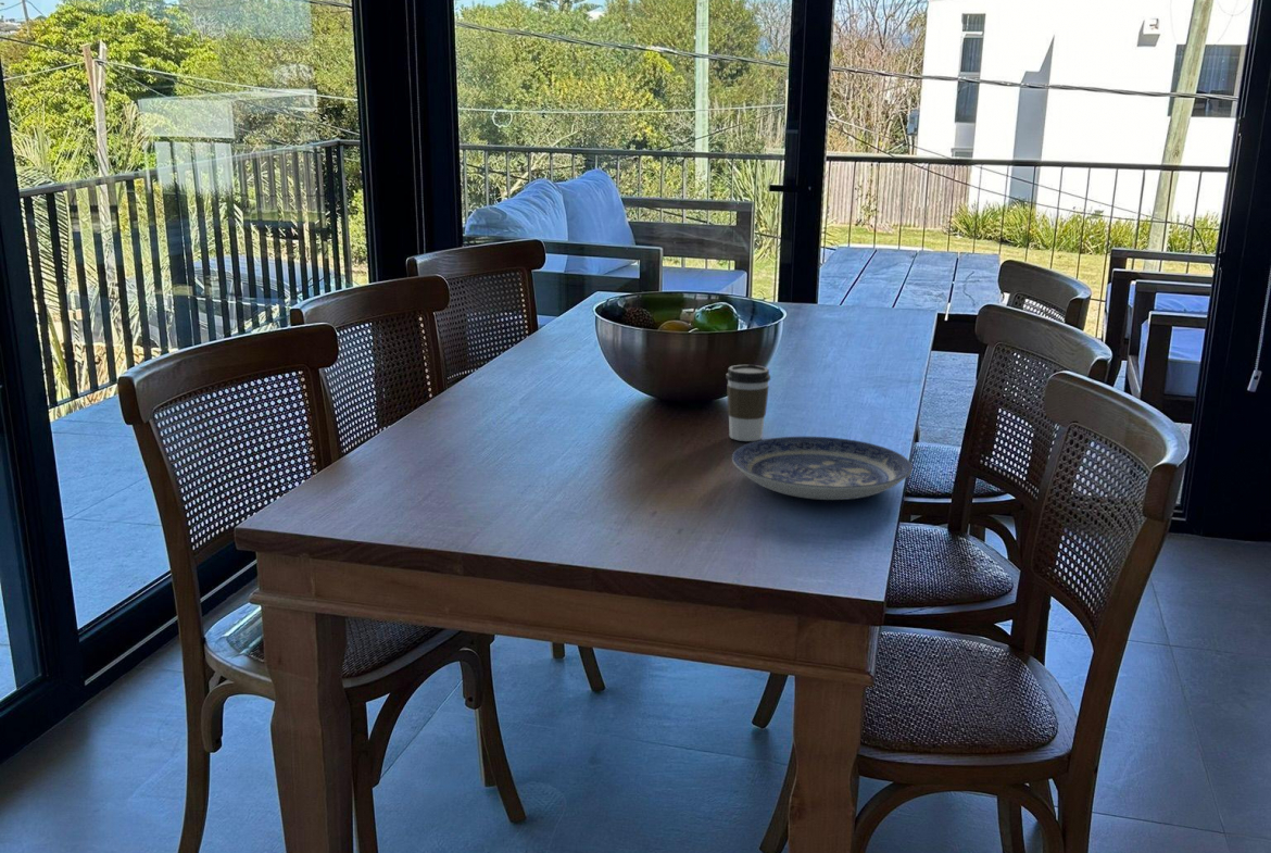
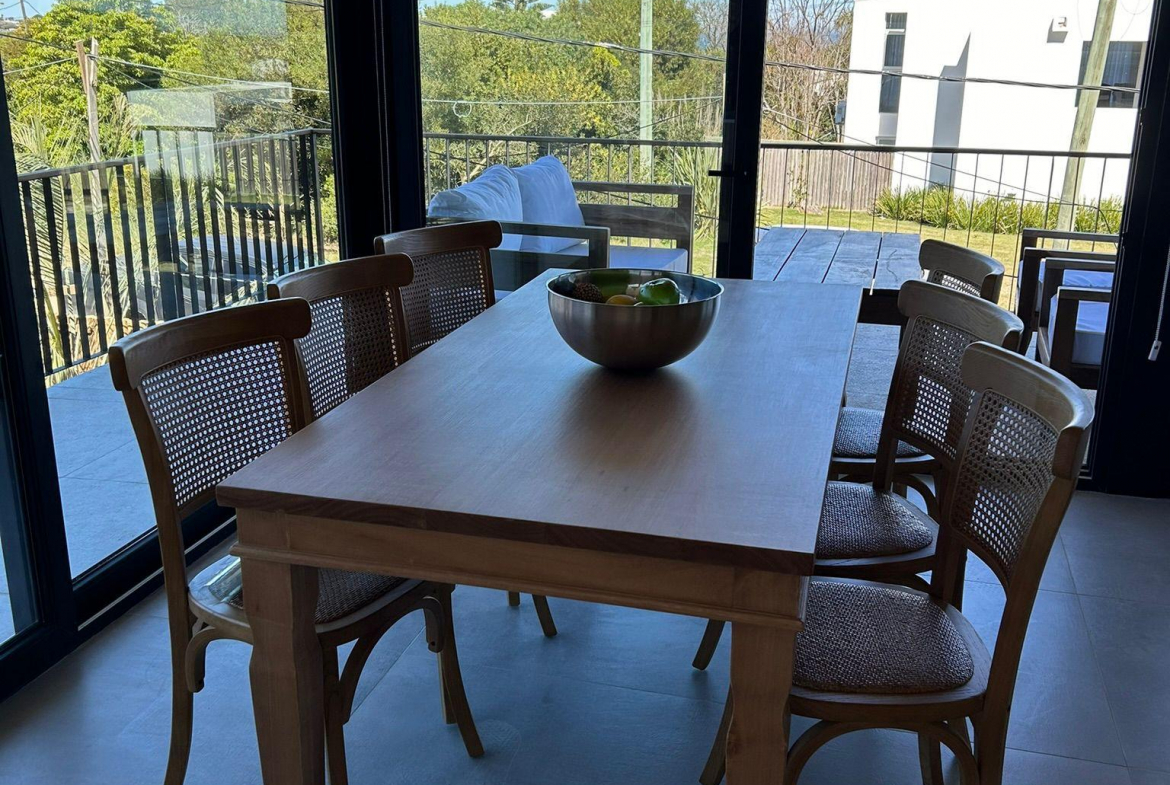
- plate [731,436,914,501]
- coffee cup [725,364,771,442]
